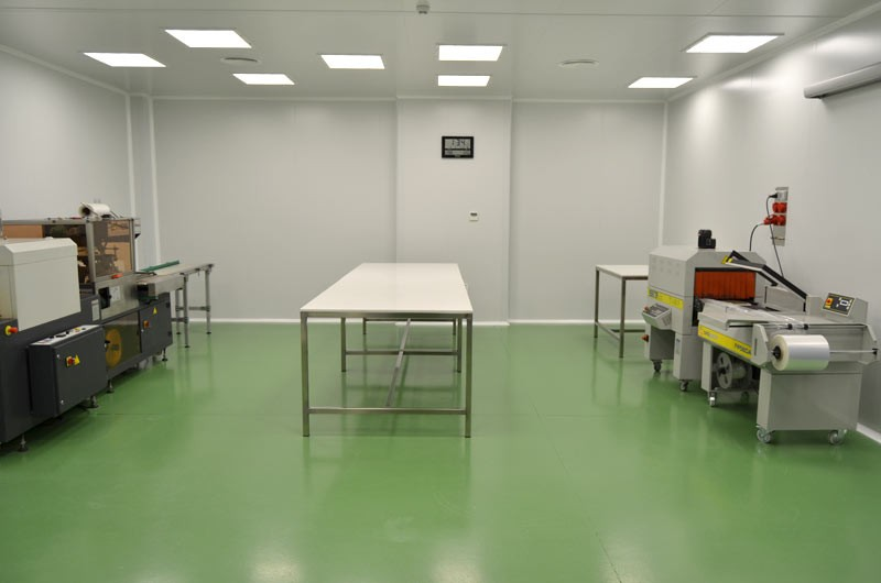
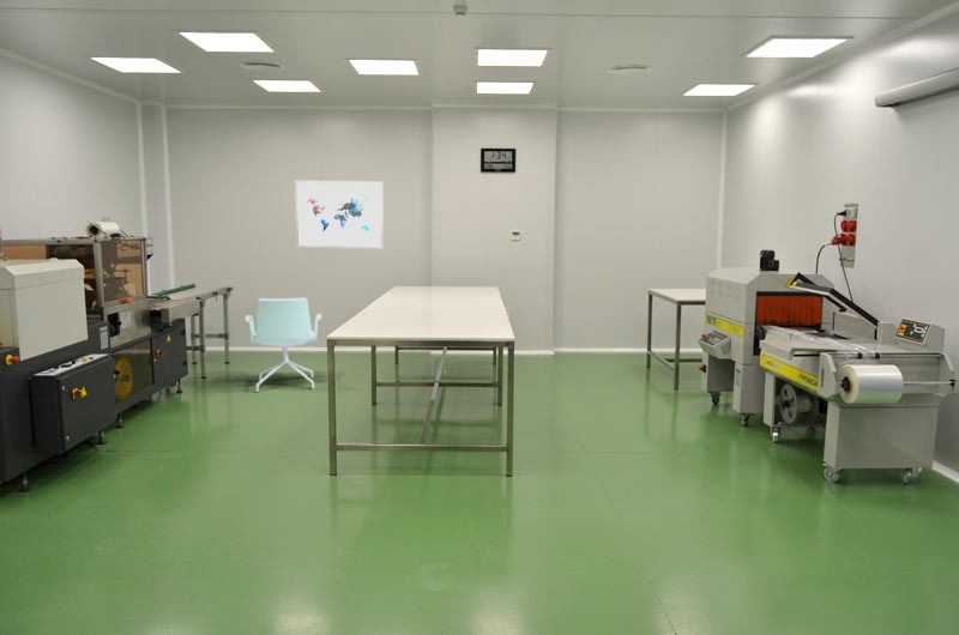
+ wall art [294,180,385,249]
+ office chair [243,297,322,393]
